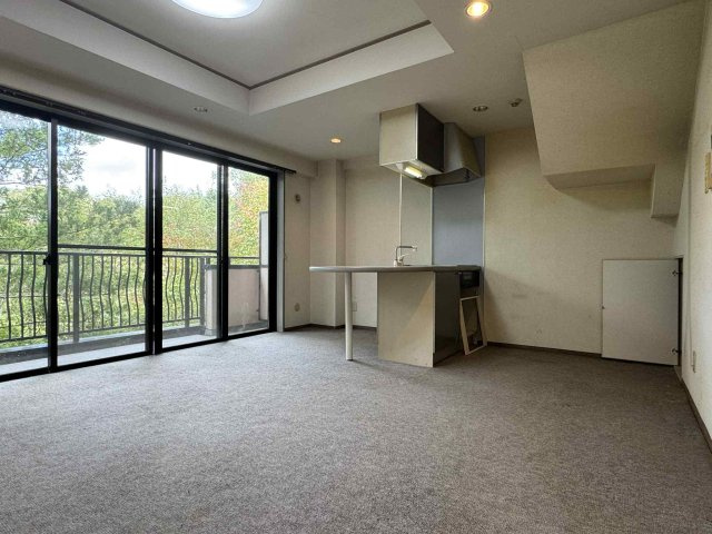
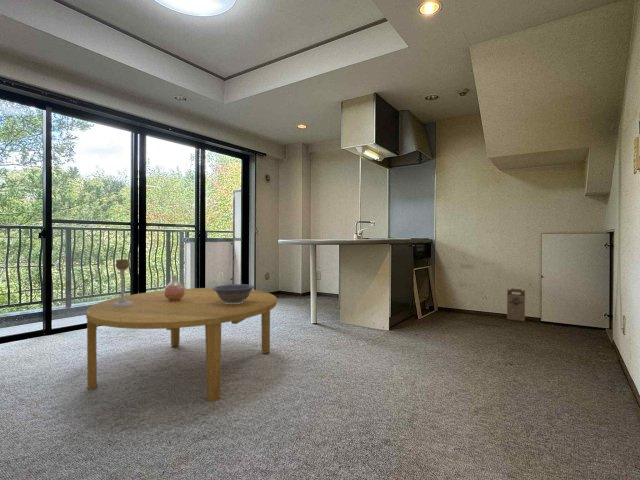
+ decorative bowl [212,283,256,304]
+ vase [163,274,186,301]
+ dining table [85,287,278,403]
+ candle holder [112,258,133,307]
+ cardboard box [506,288,526,322]
